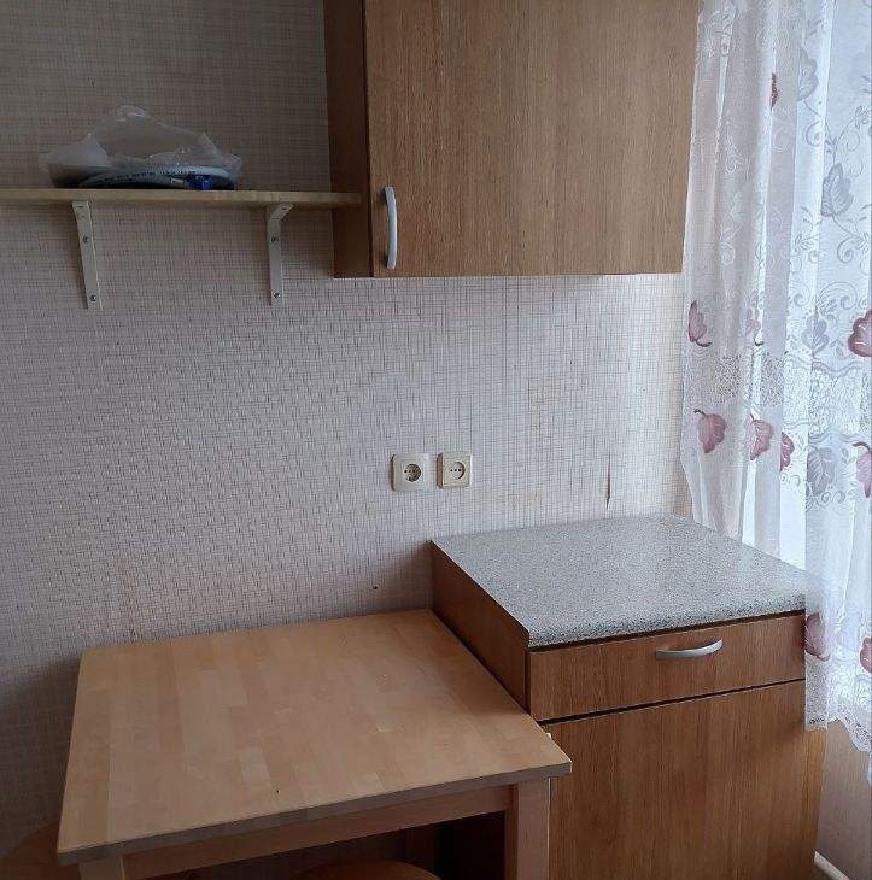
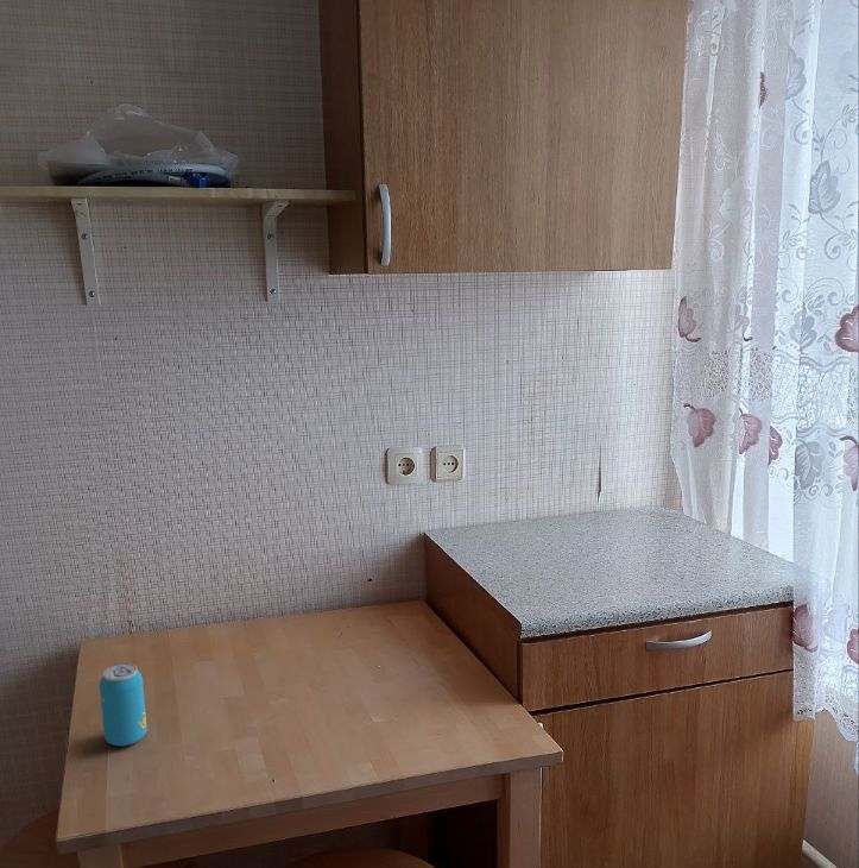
+ beverage can [99,662,149,747]
